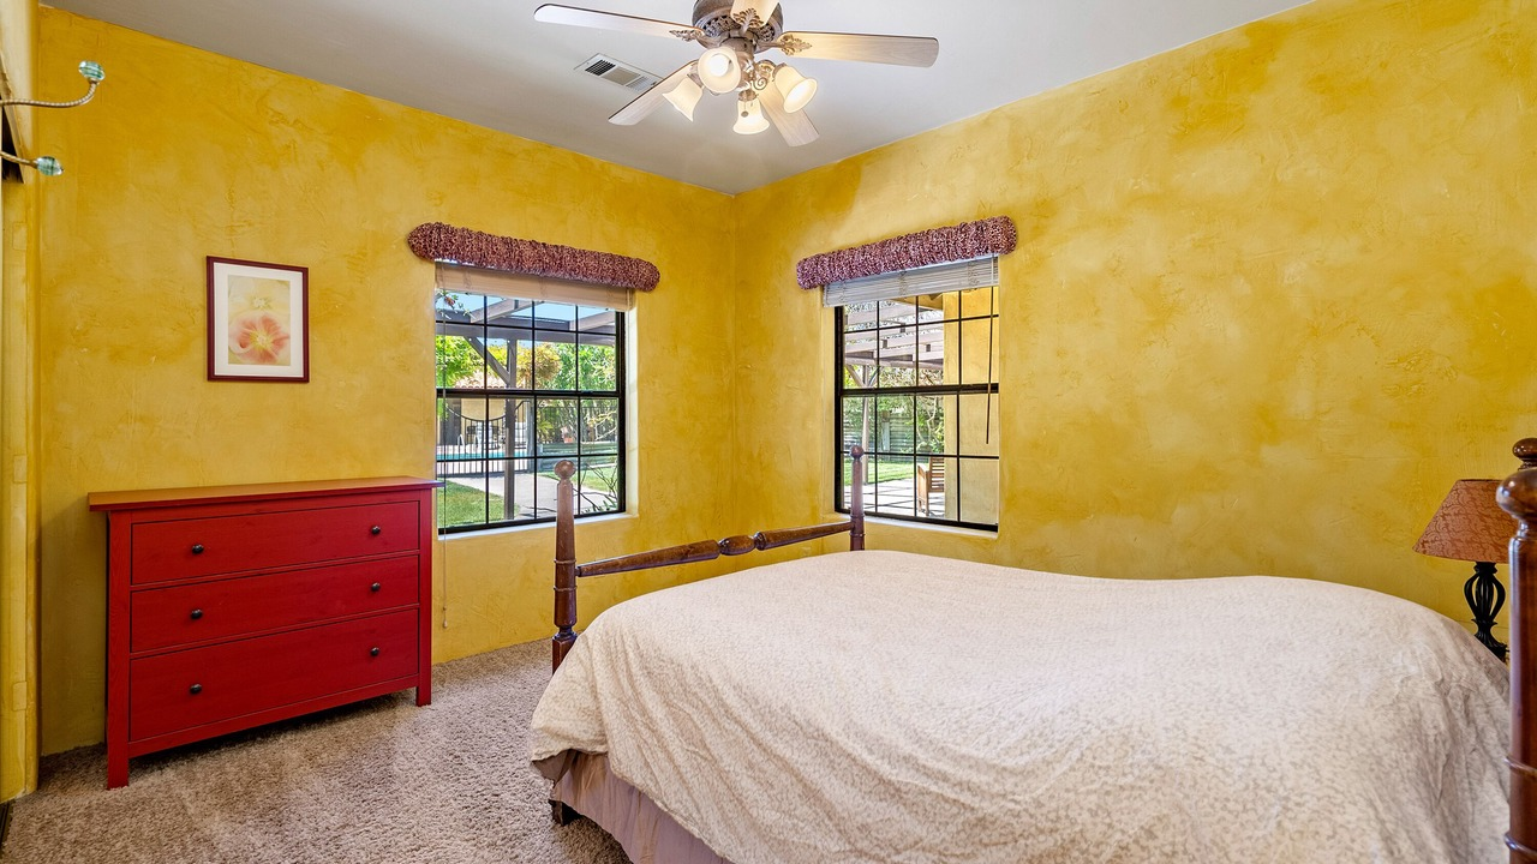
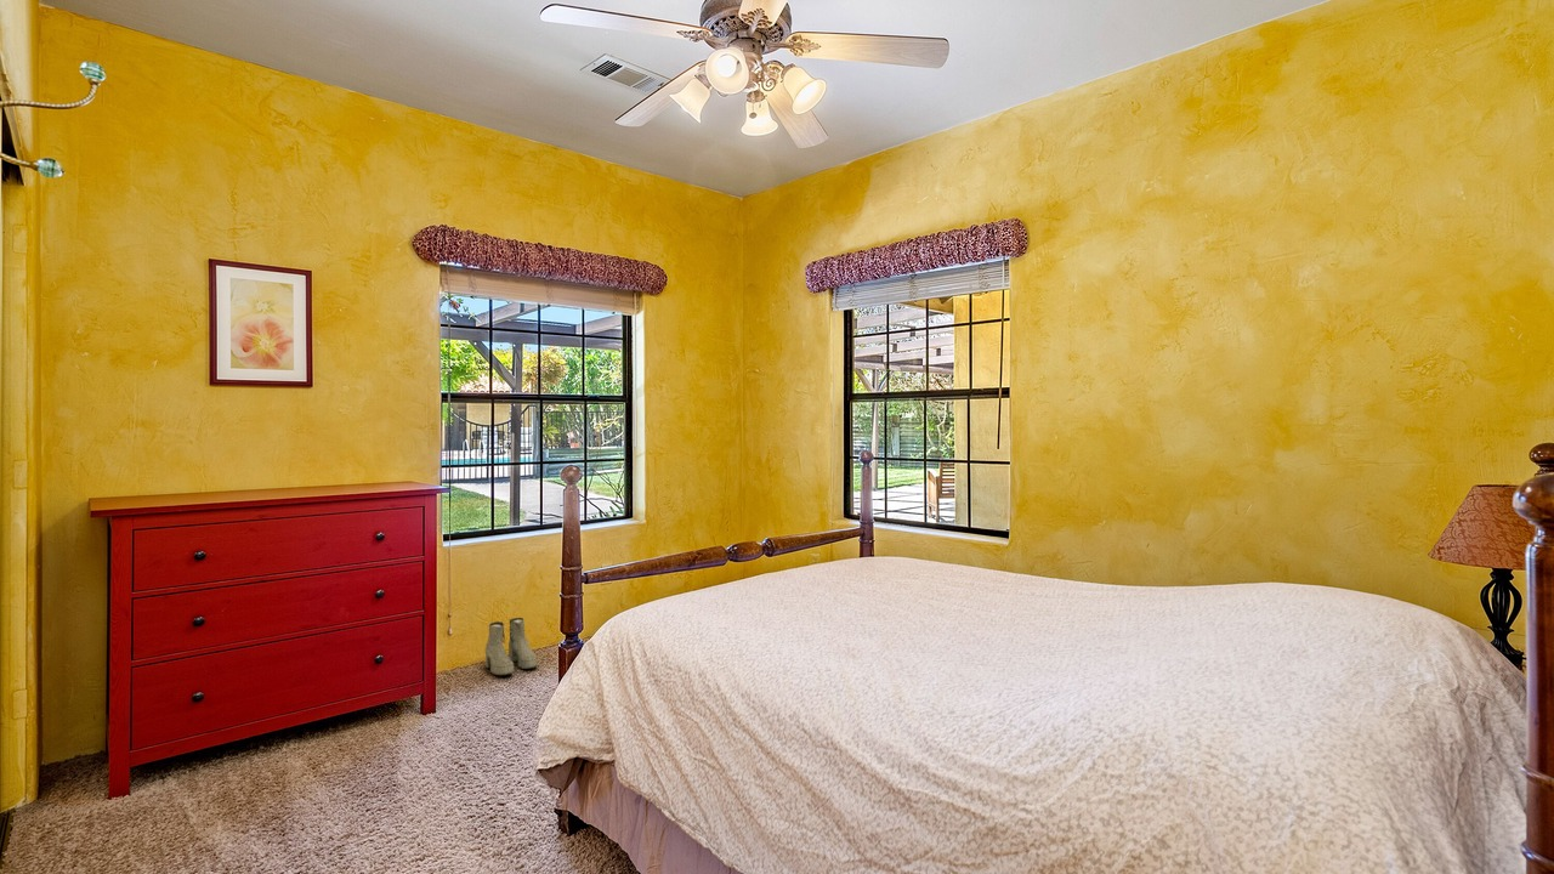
+ boots [484,617,538,676]
